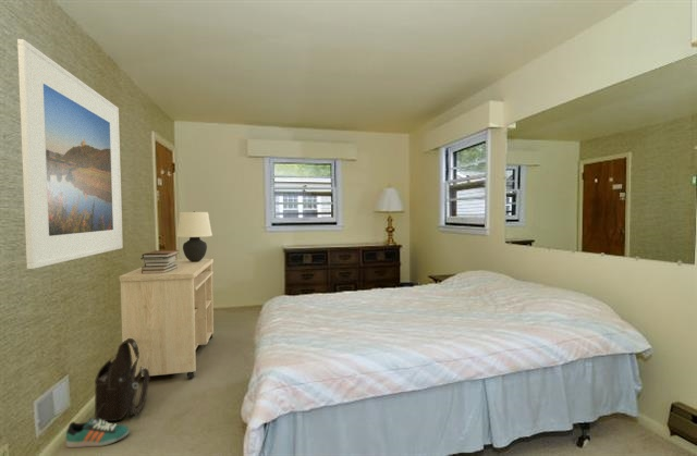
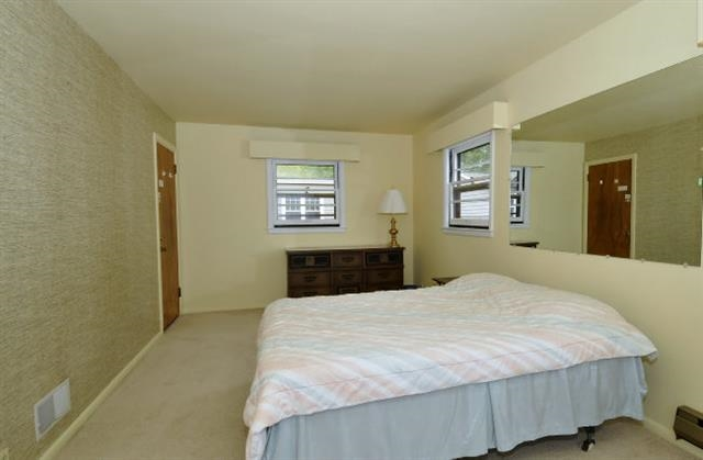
- book stack [139,249,180,274]
- sneaker [65,417,130,448]
- shoulder bag [94,338,150,422]
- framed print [16,38,124,270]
- table lamp [175,210,213,262]
- desk [119,258,215,380]
